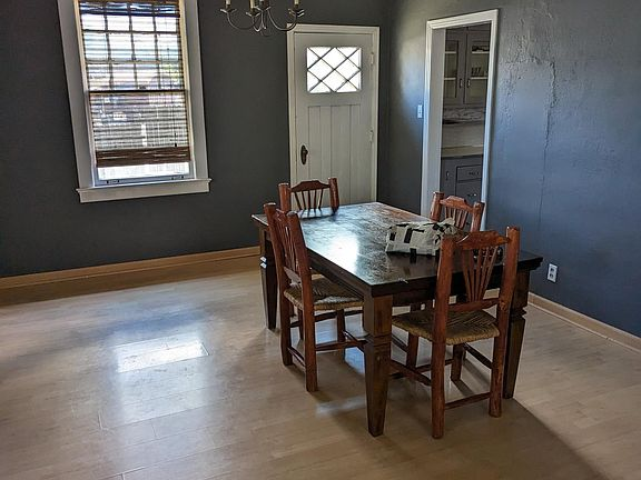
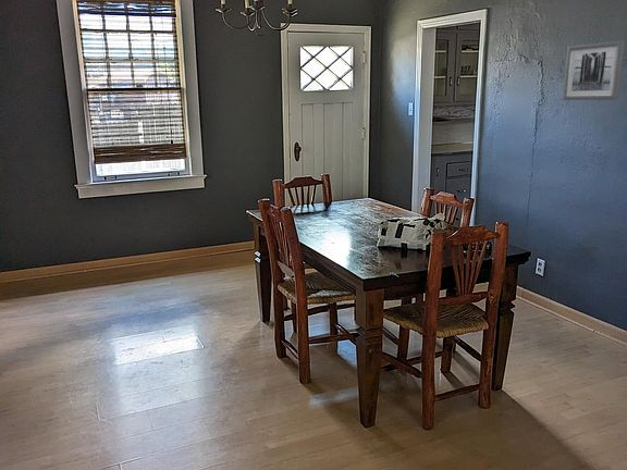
+ wall art [562,39,626,101]
